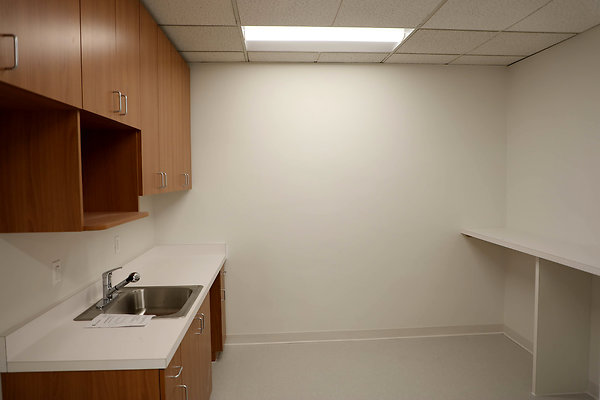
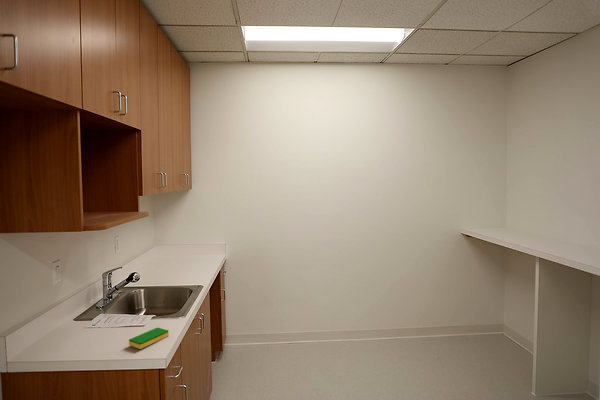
+ dish sponge [128,327,170,350]
